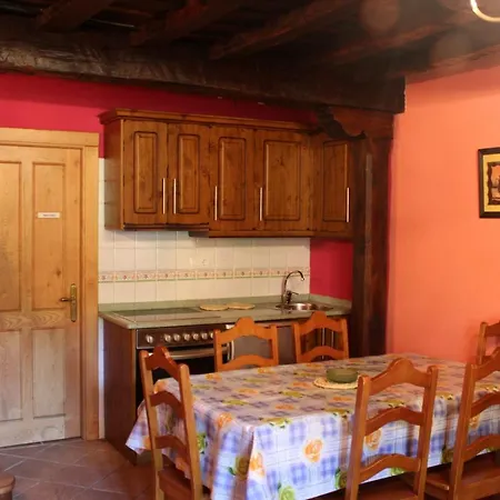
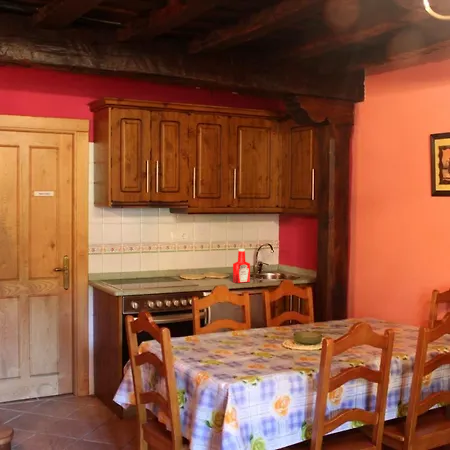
+ soap bottle [232,248,251,284]
